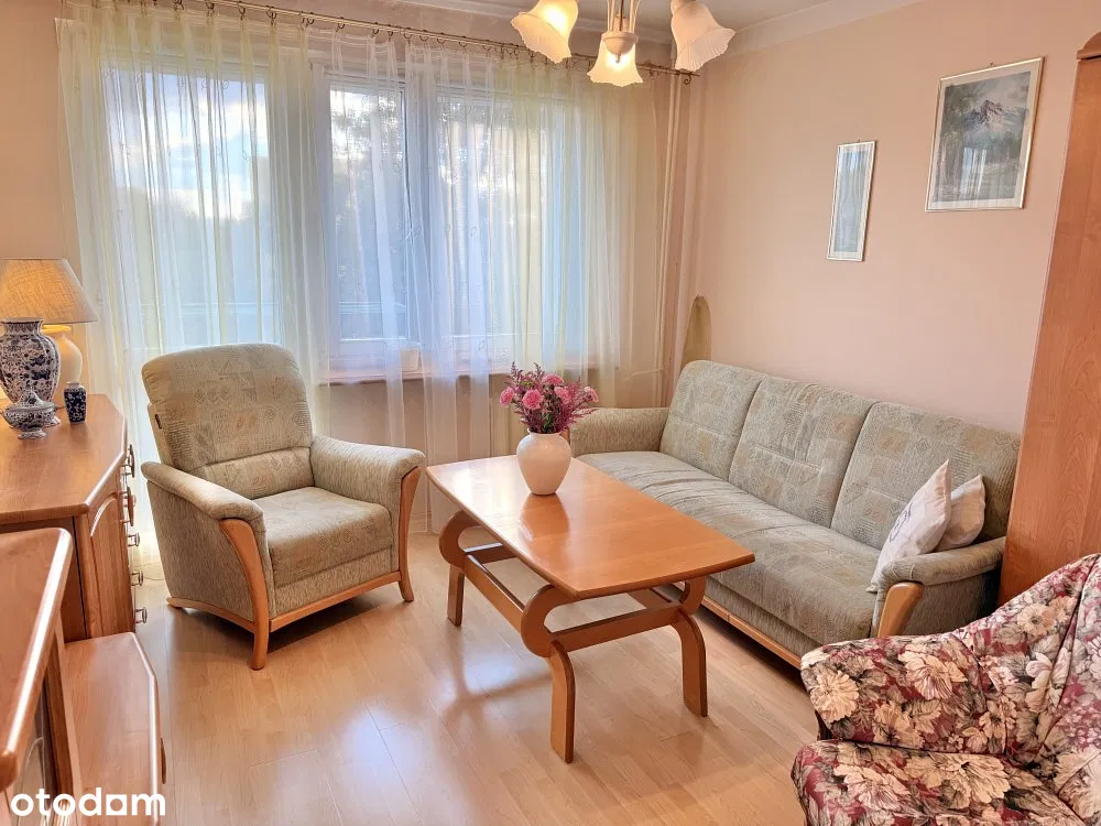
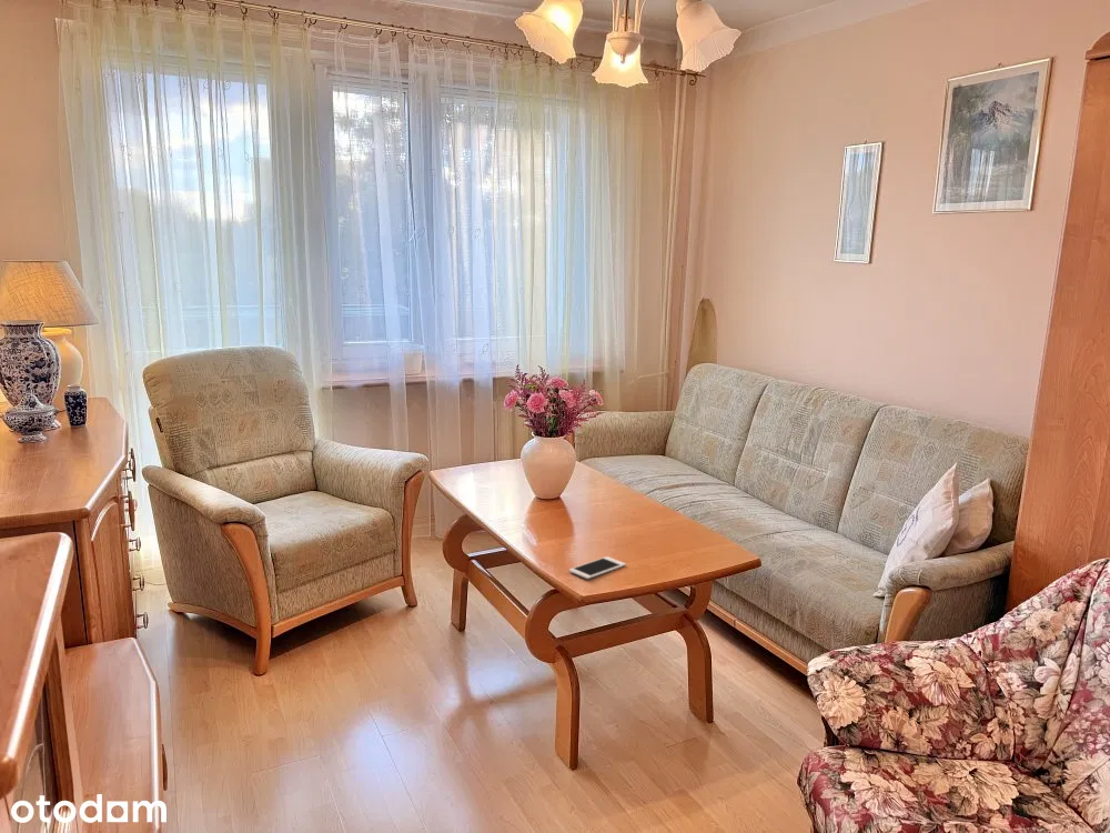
+ cell phone [568,555,627,580]
